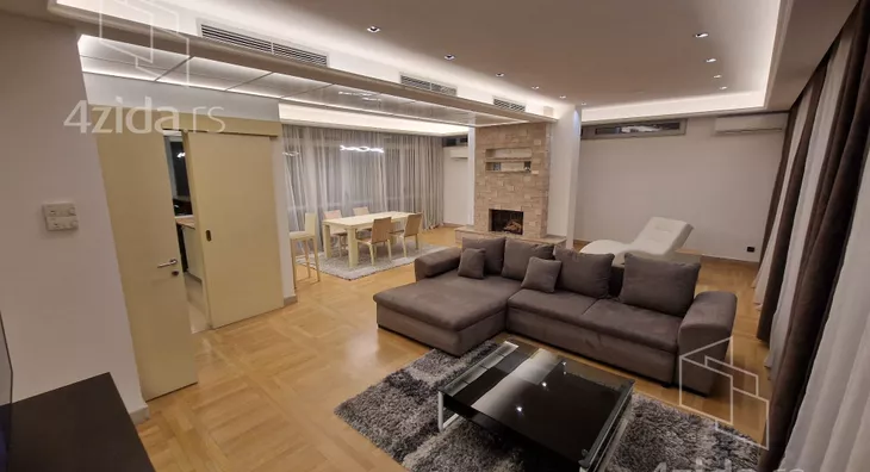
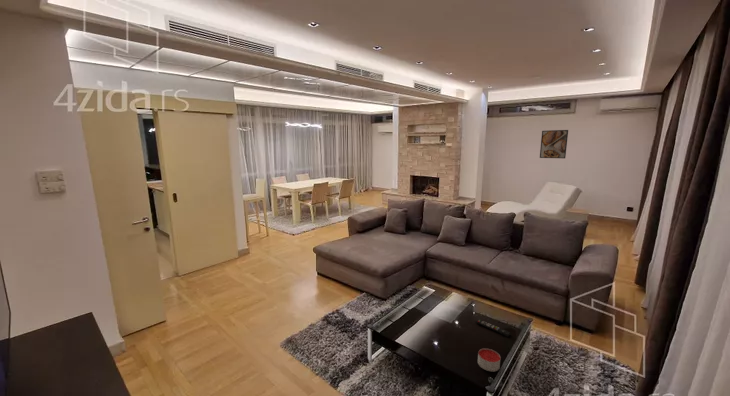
+ remote control [475,318,512,338]
+ candle [477,347,501,372]
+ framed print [539,129,569,159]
